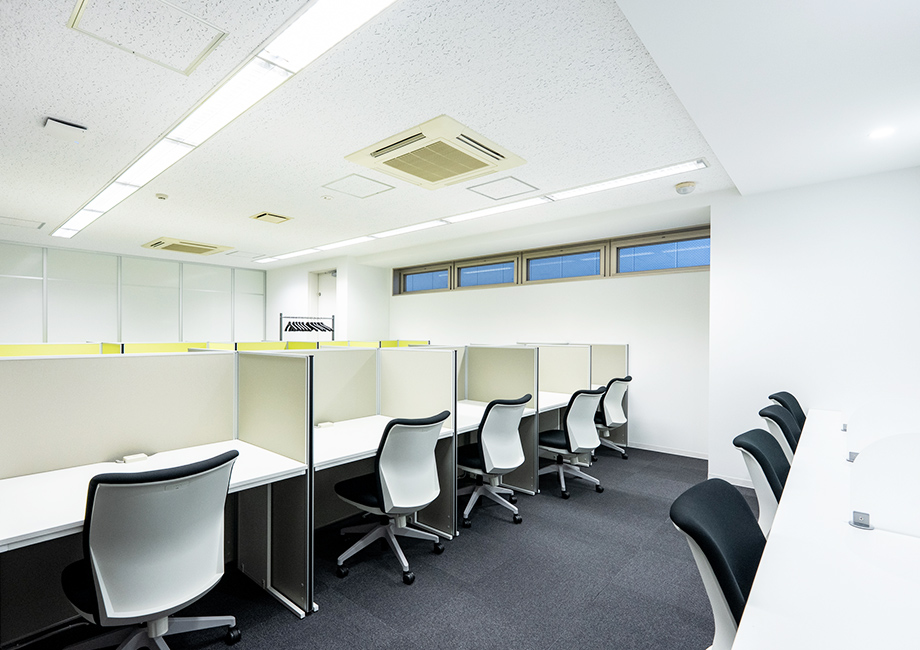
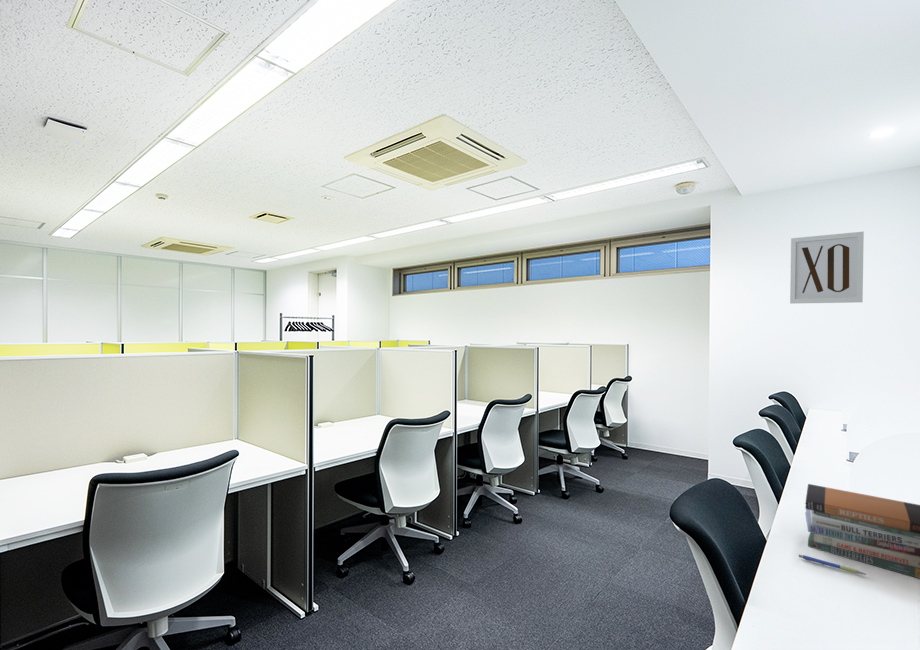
+ wall art [789,231,865,304]
+ pen [798,553,868,576]
+ book stack [804,483,920,579]
